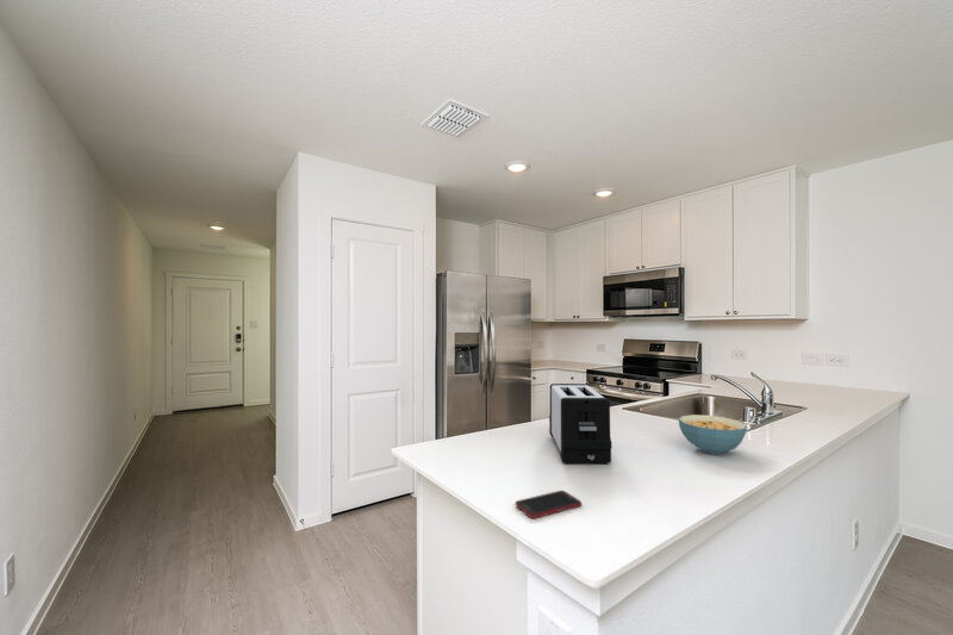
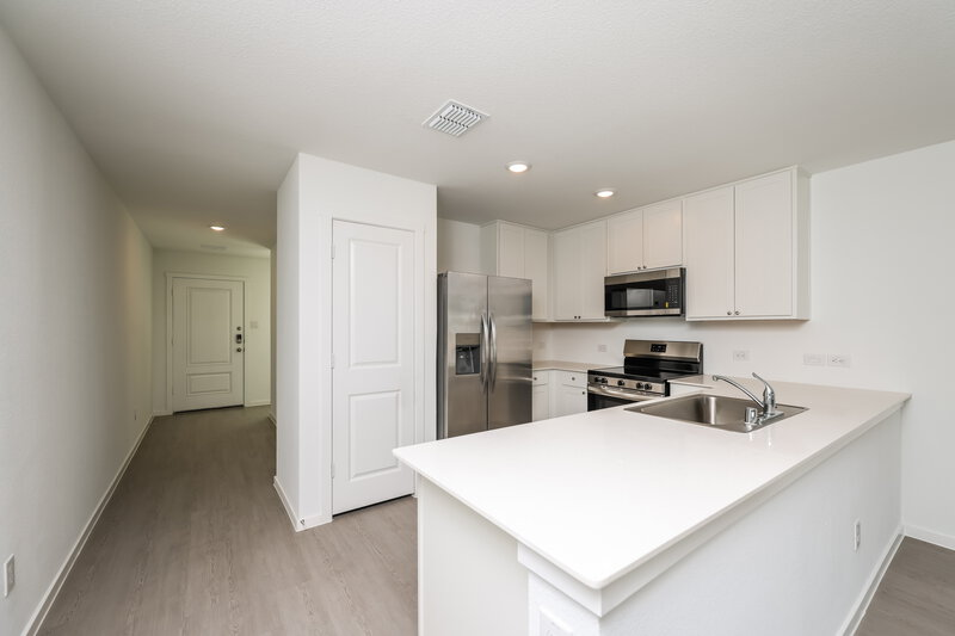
- toaster [548,382,613,466]
- cell phone [515,490,583,519]
- cereal bowl [678,413,748,455]
